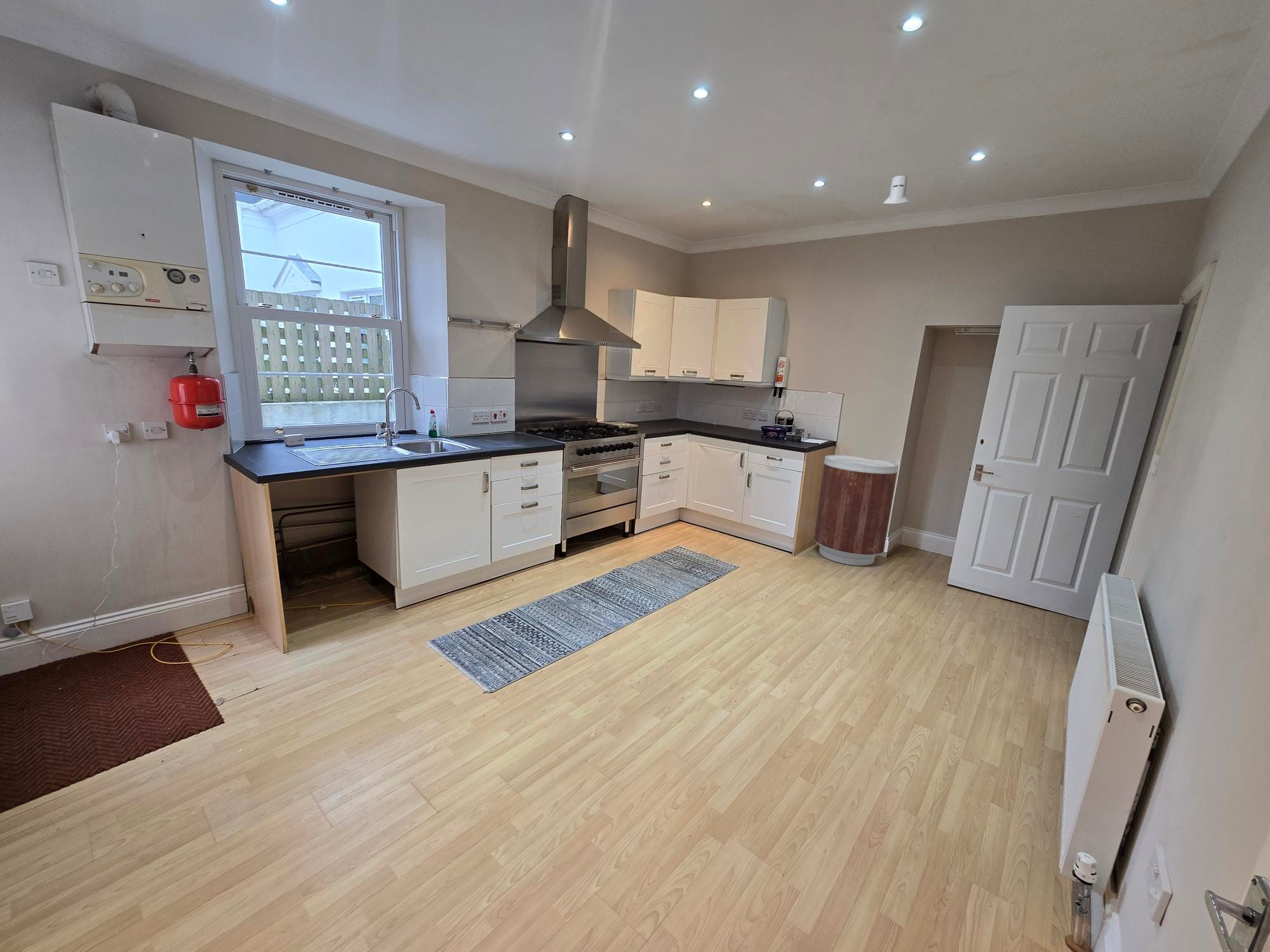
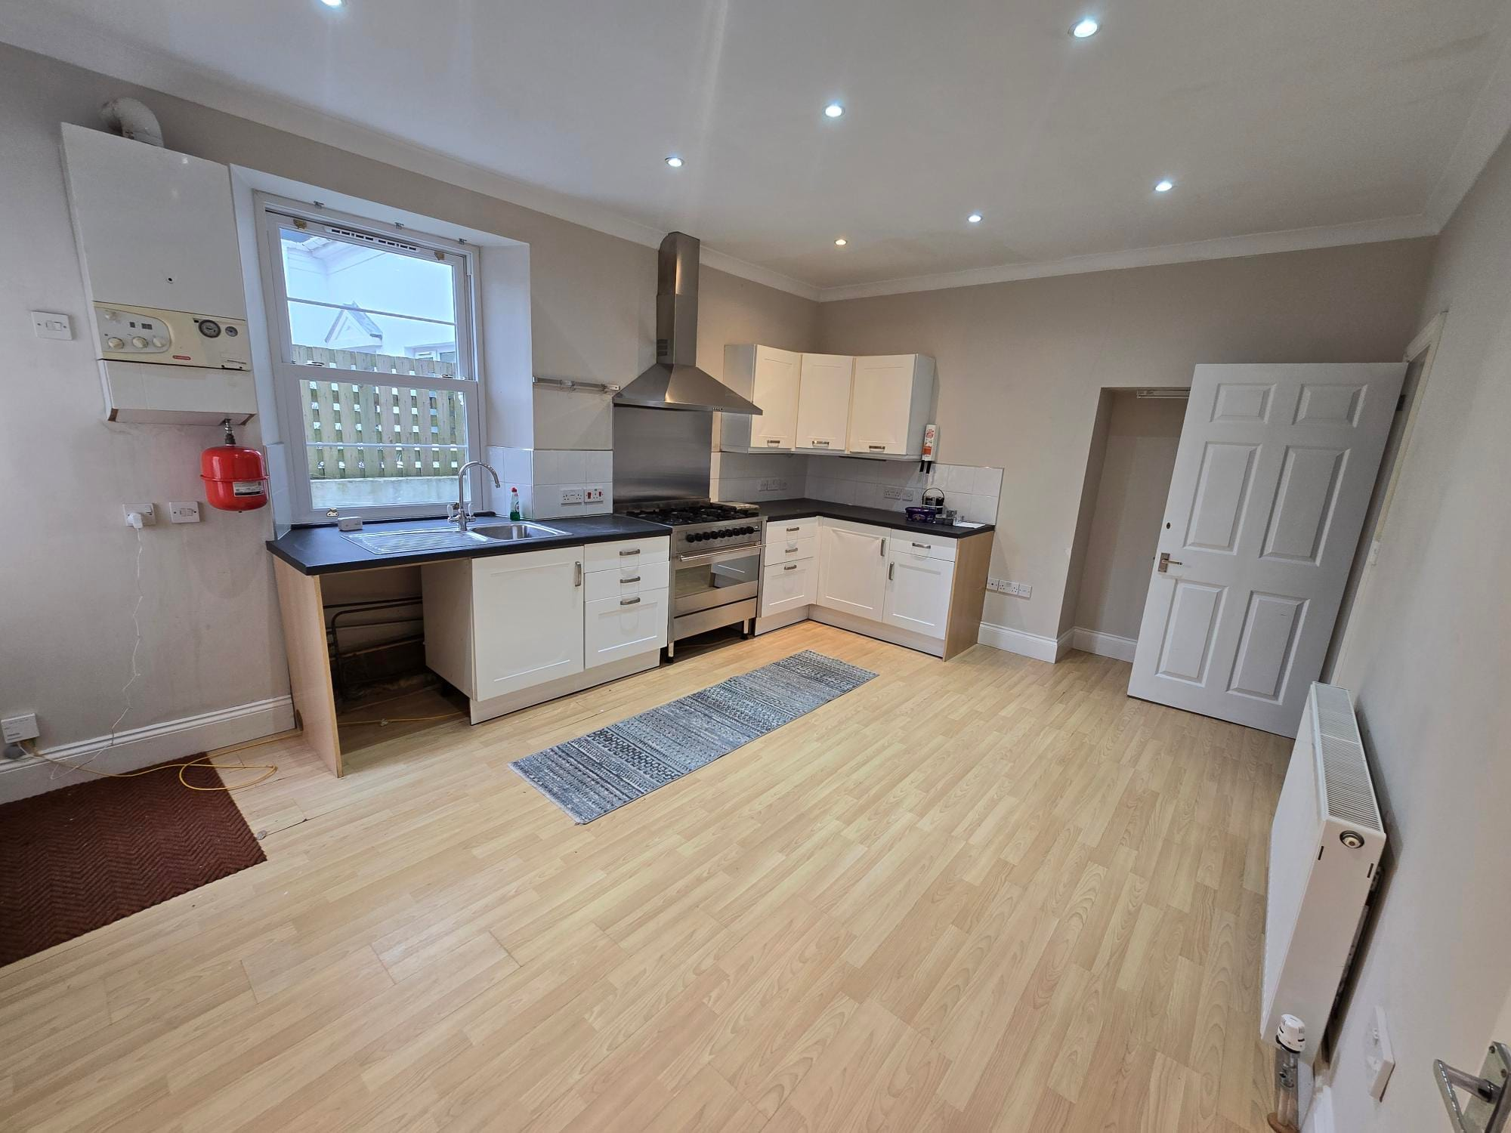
- knight helmet [883,175,910,204]
- trash can [813,454,899,566]
